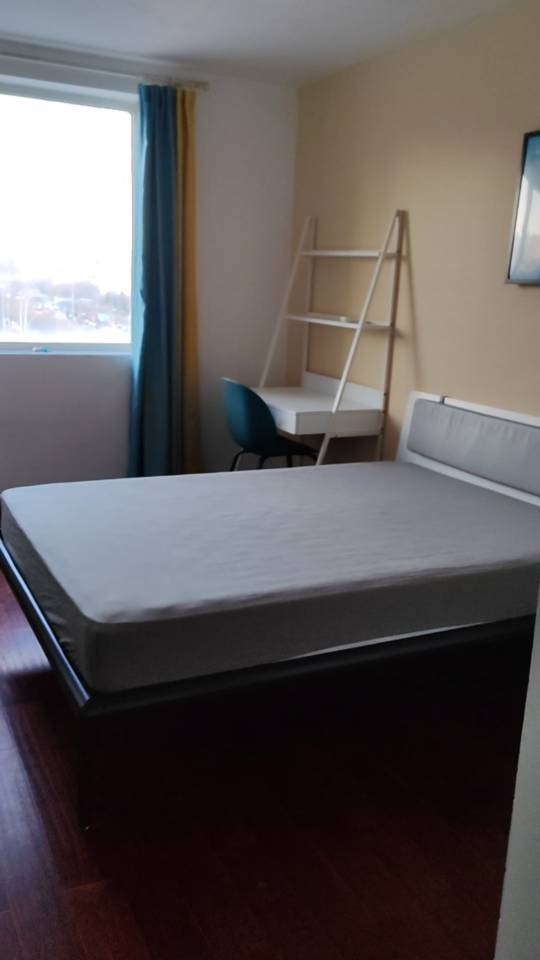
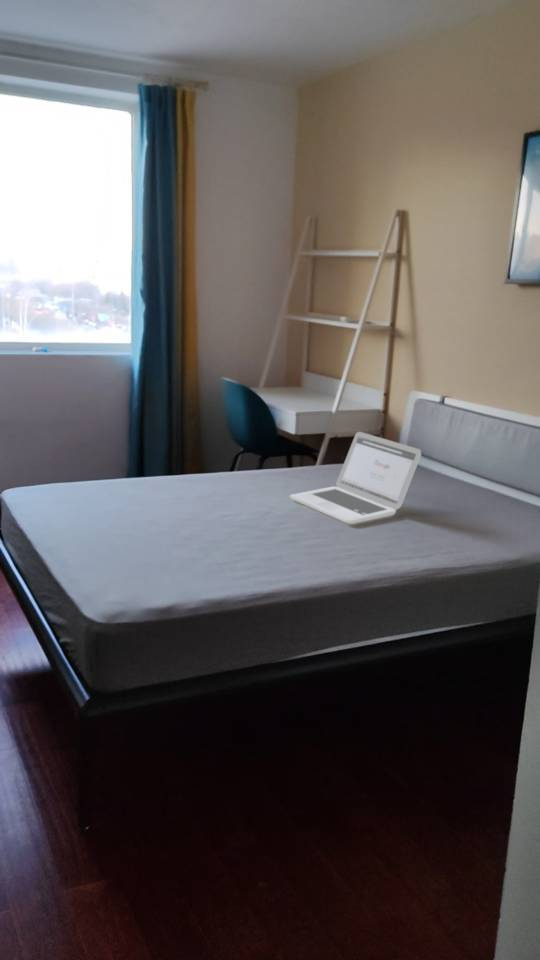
+ laptop [289,431,422,525]
